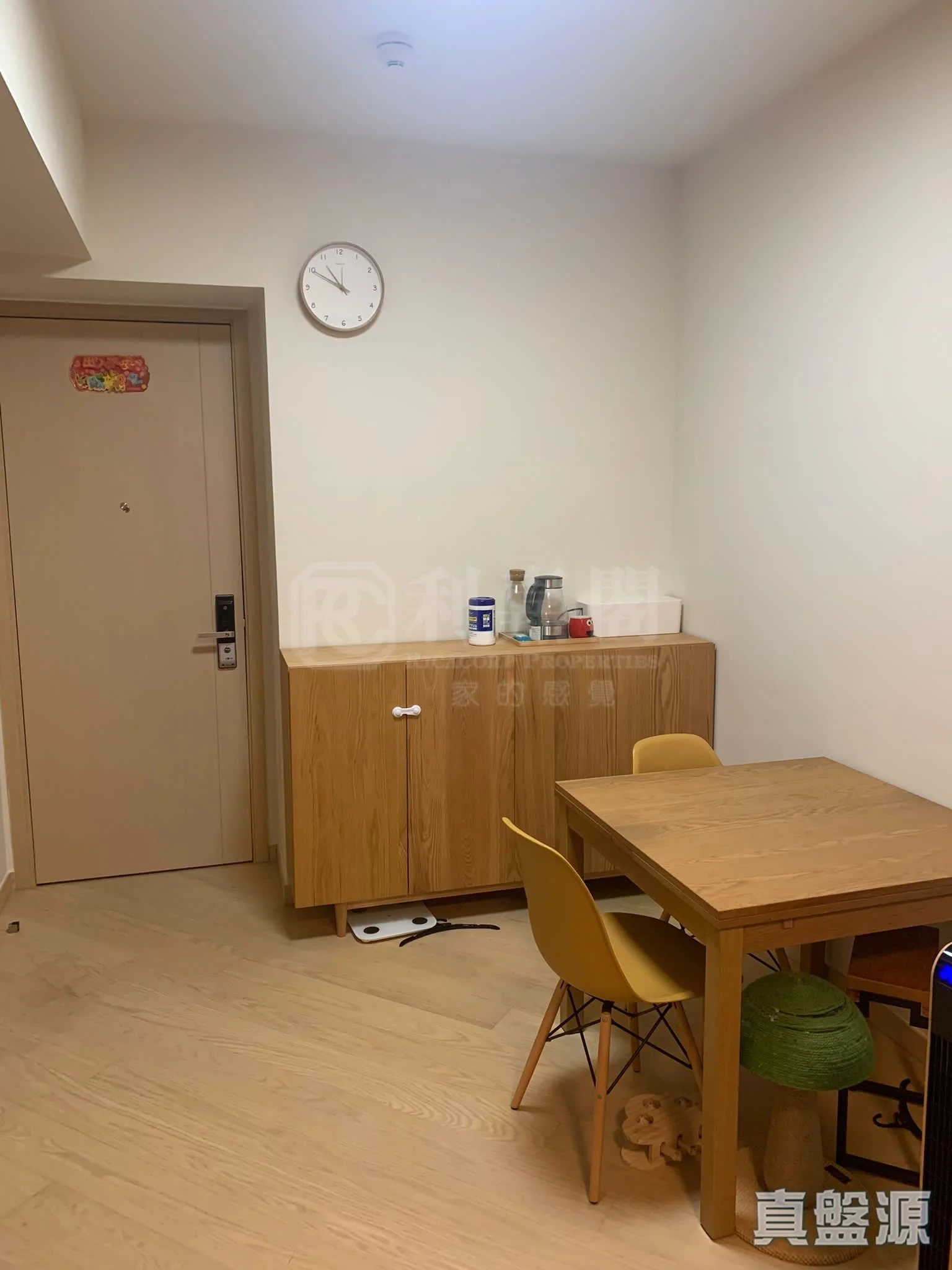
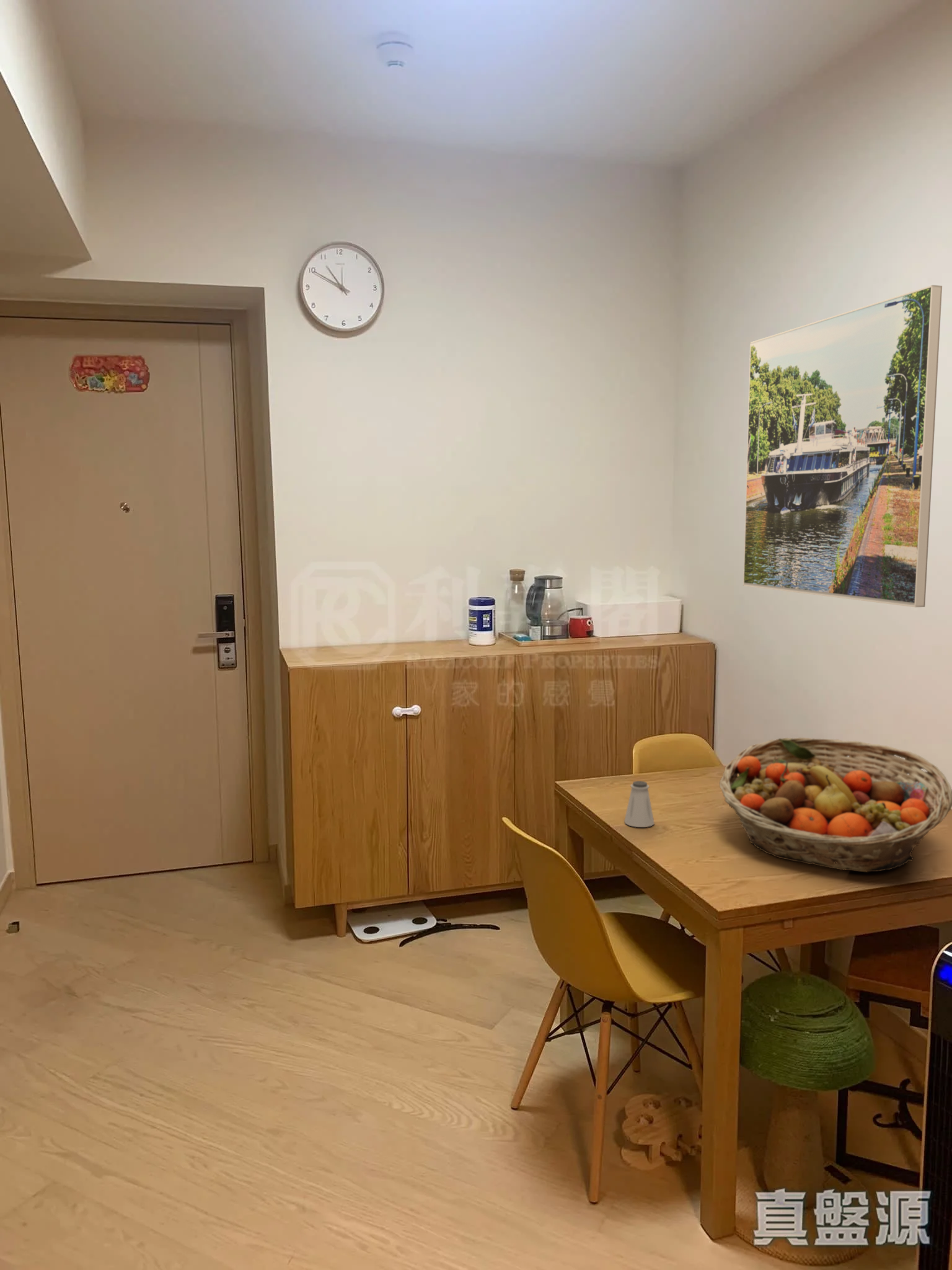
+ fruit basket [719,737,952,873]
+ saltshaker [624,780,655,828]
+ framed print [743,285,943,608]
